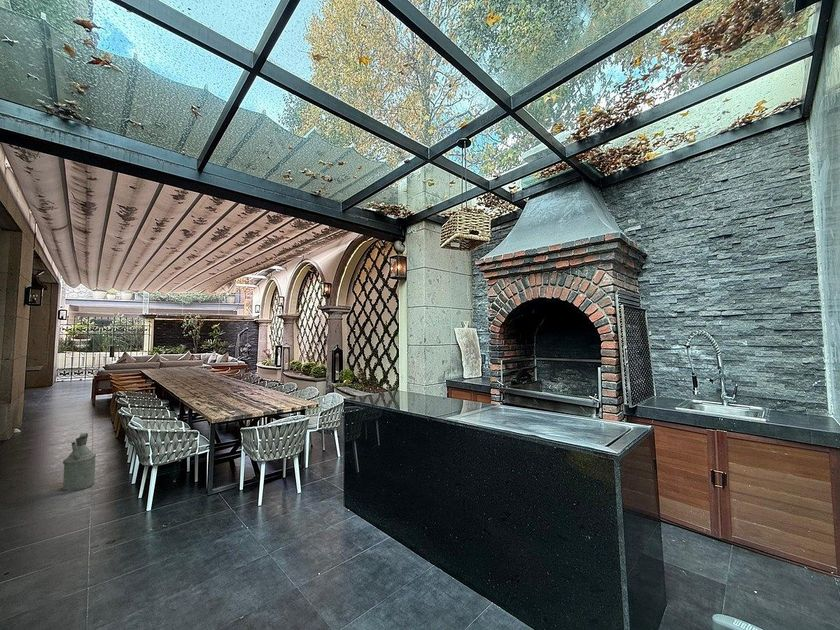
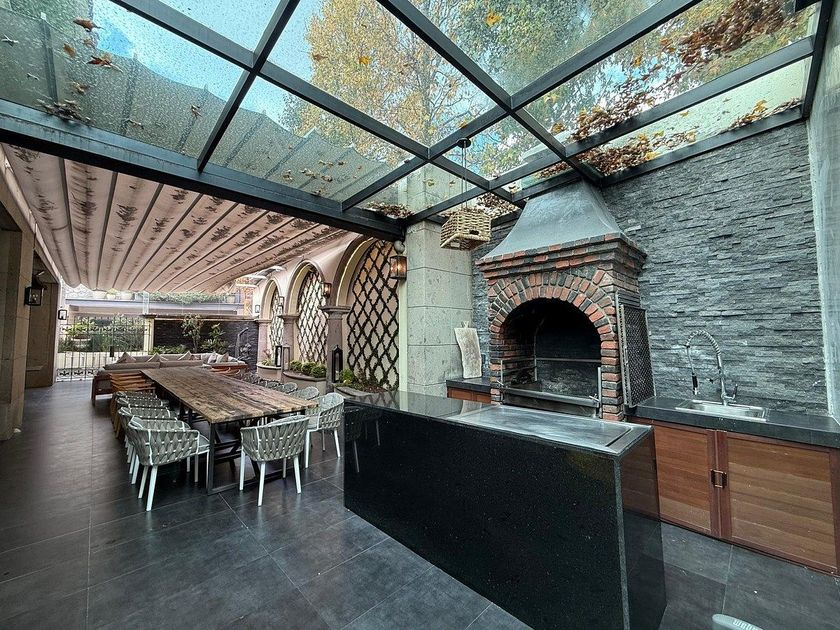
- watering can [62,432,97,493]
